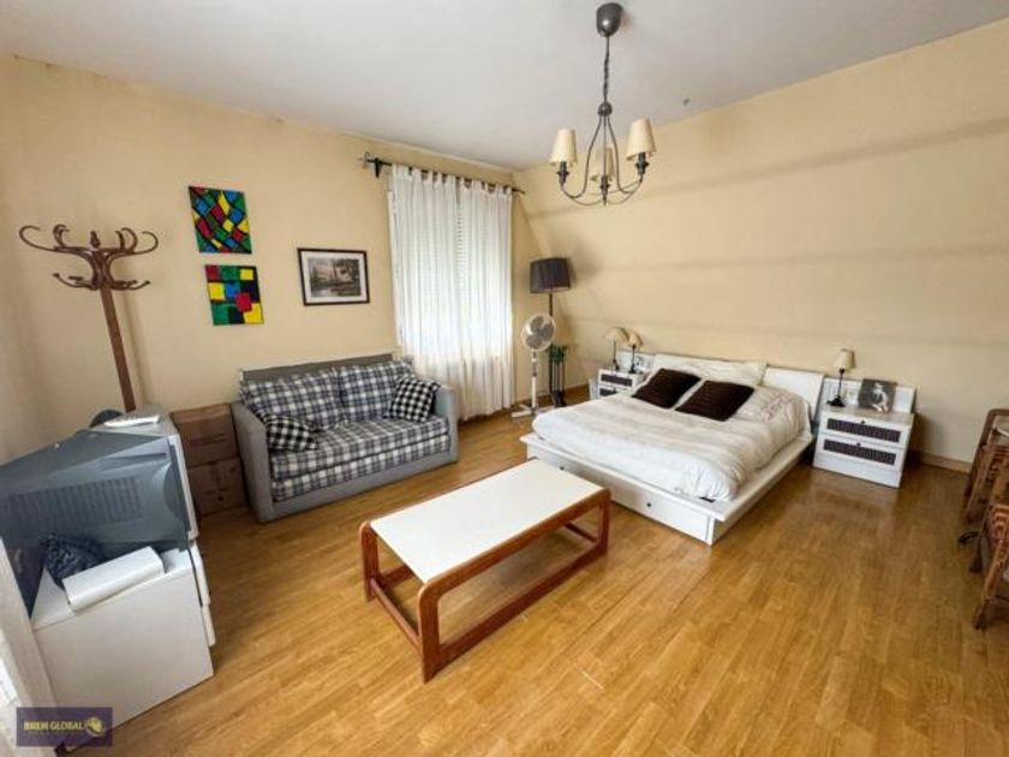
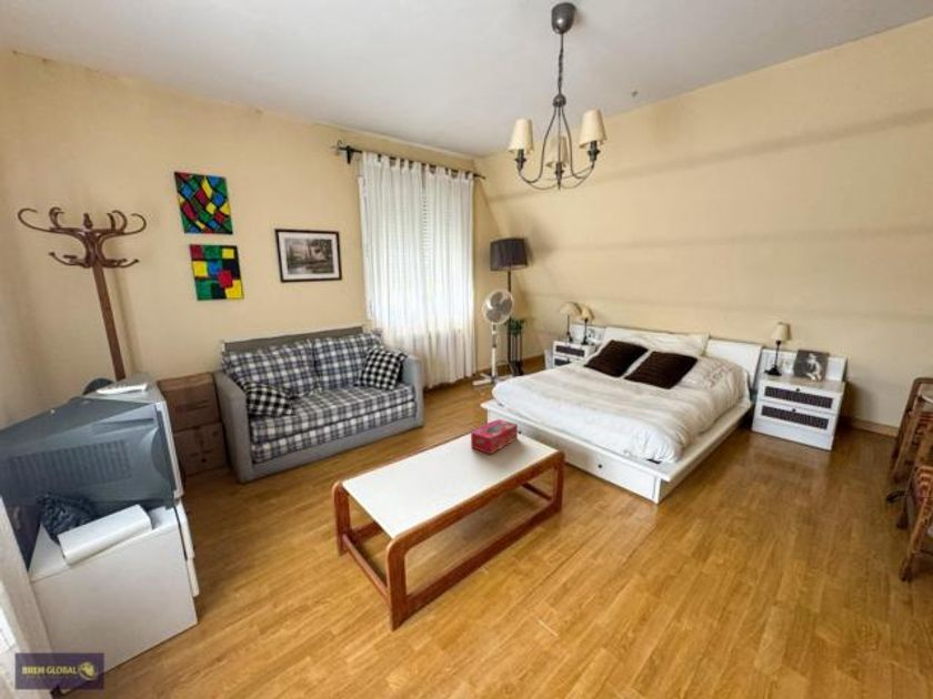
+ tissue box [470,418,519,455]
